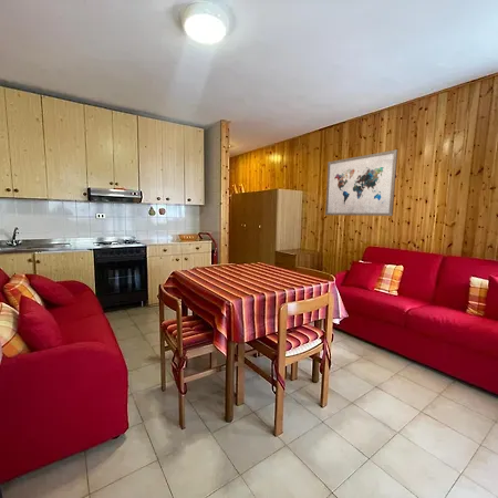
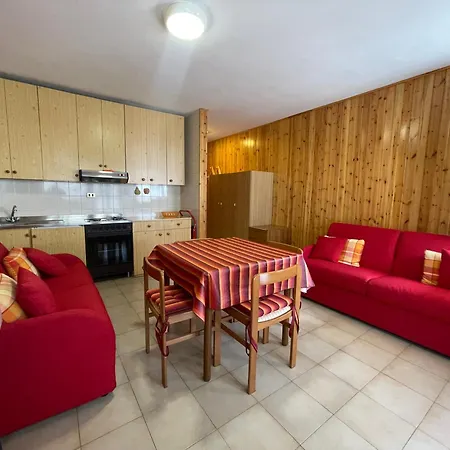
- wall art [324,148,398,217]
